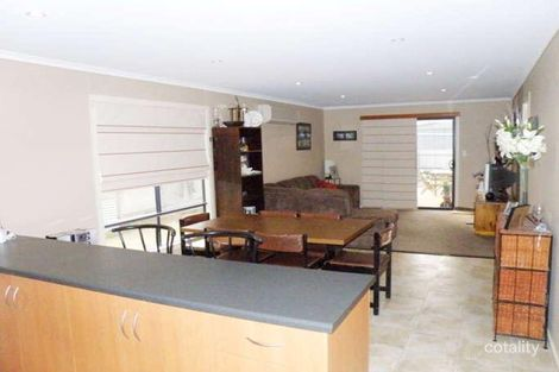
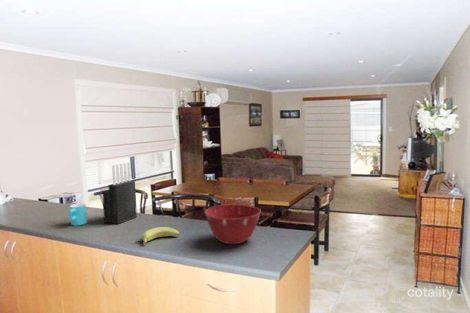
+ mixing bowl [204,203,262,245]
+ knife block [101,161,138,225]
+ cup [67,203,88,226]
+ banana [141,226,180,246]
